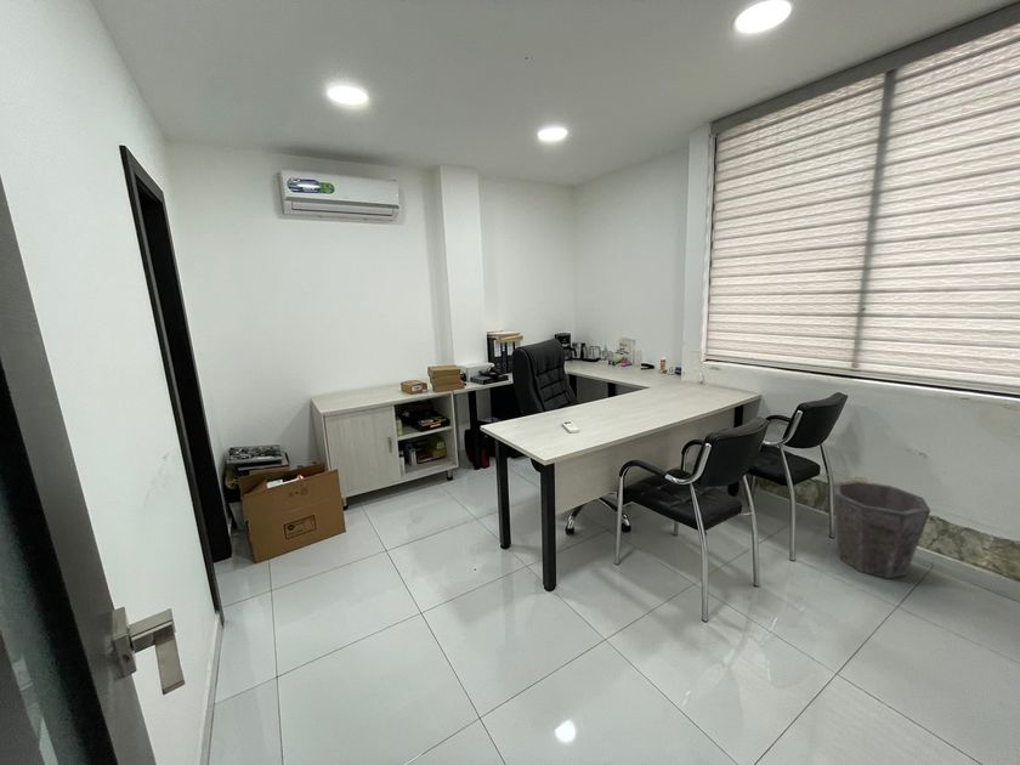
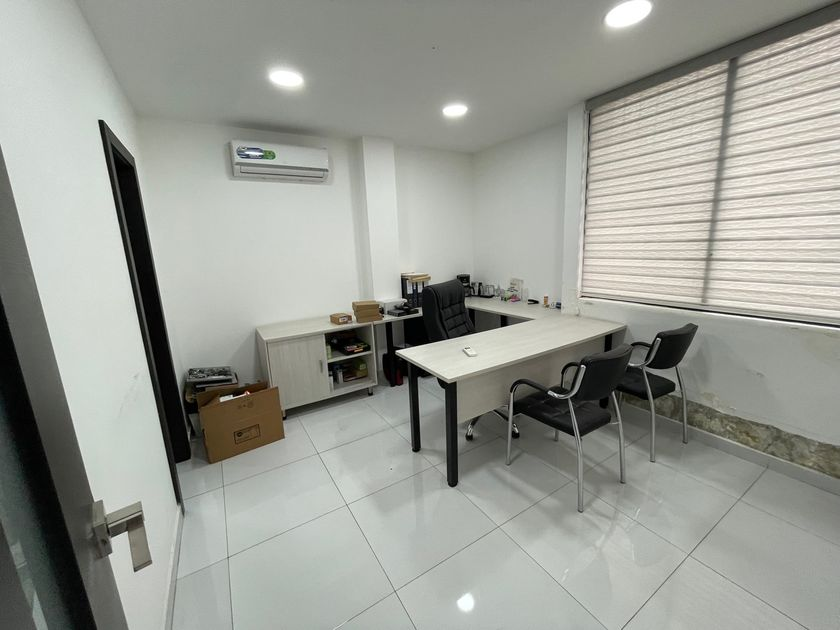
- waste bin [832,480,931,579]
